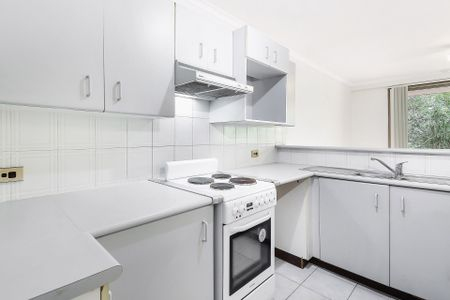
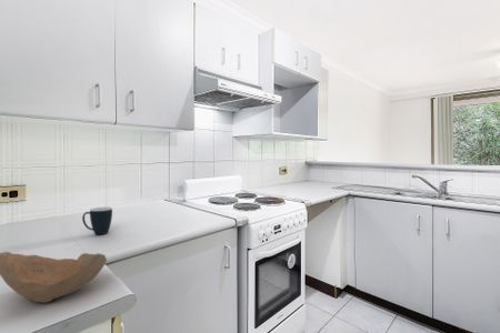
+ mug [81,206,113,235]
+ bowl [0,251,108,304]
